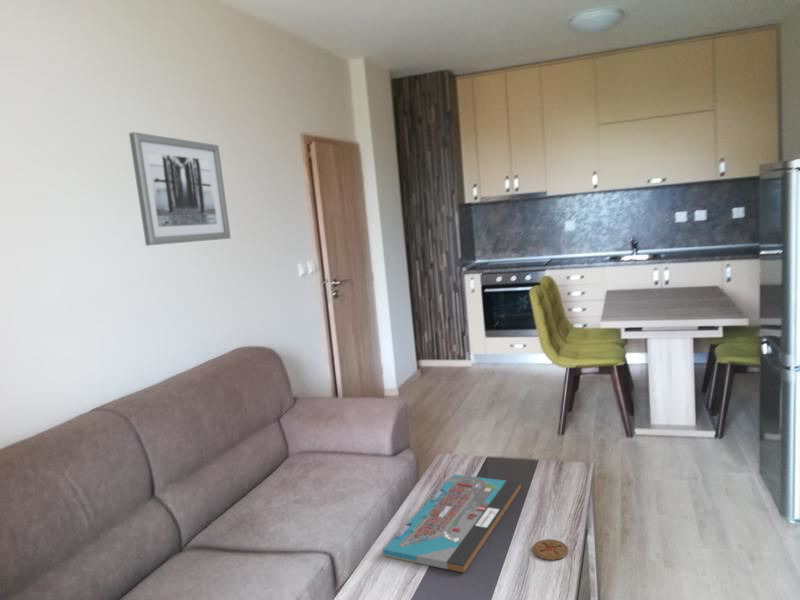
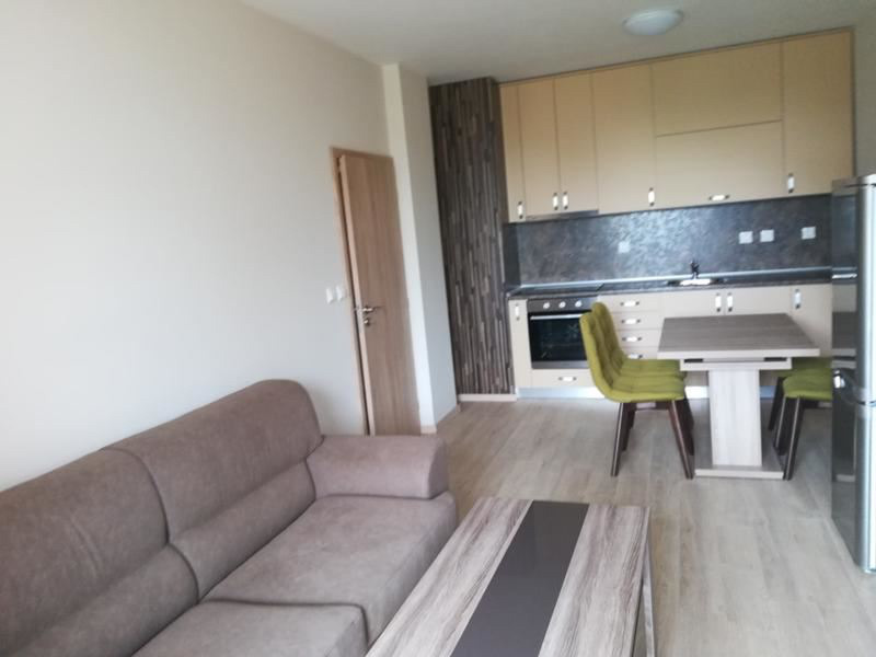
- wall art [128,131,232,247]
- board game [382,473,522,574]
- coaster [532,538,569,561]
